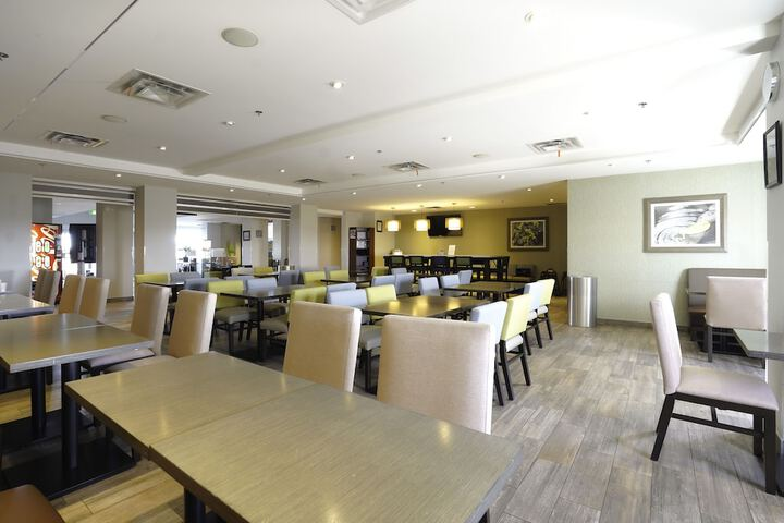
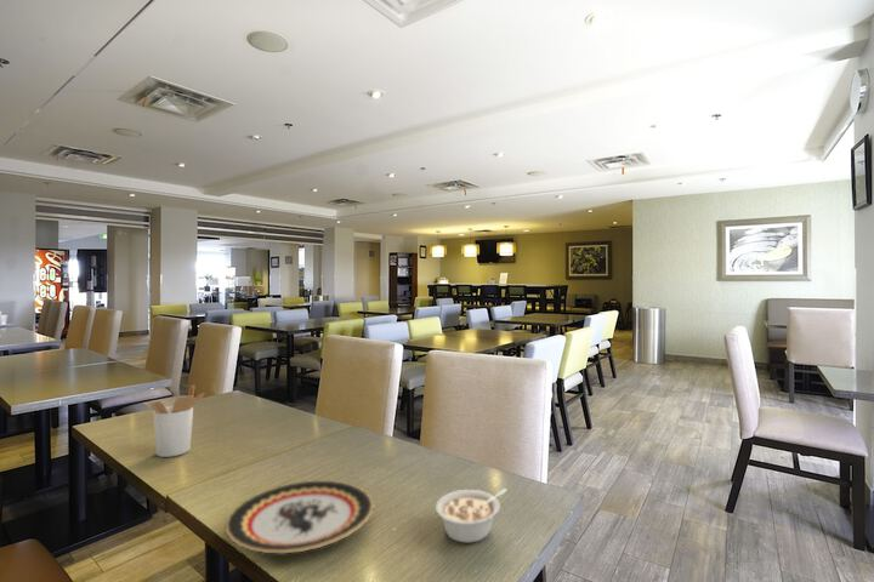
+ legume [435,487,509,544]
+ utensil holder [148,383,206,458]
+ plate [225,480,374,554]
